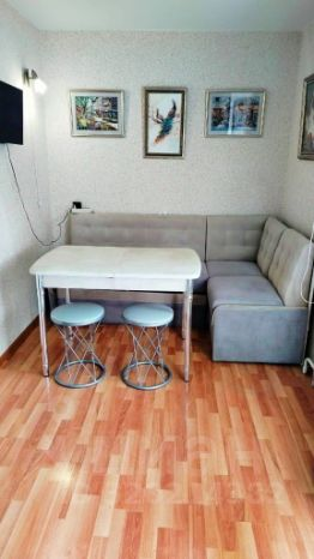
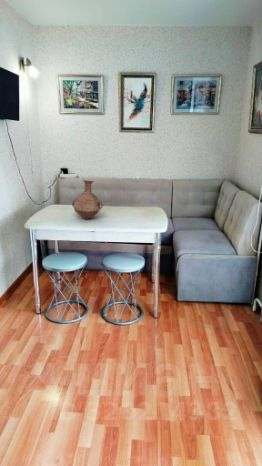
+ vase [71,179,104,220]
